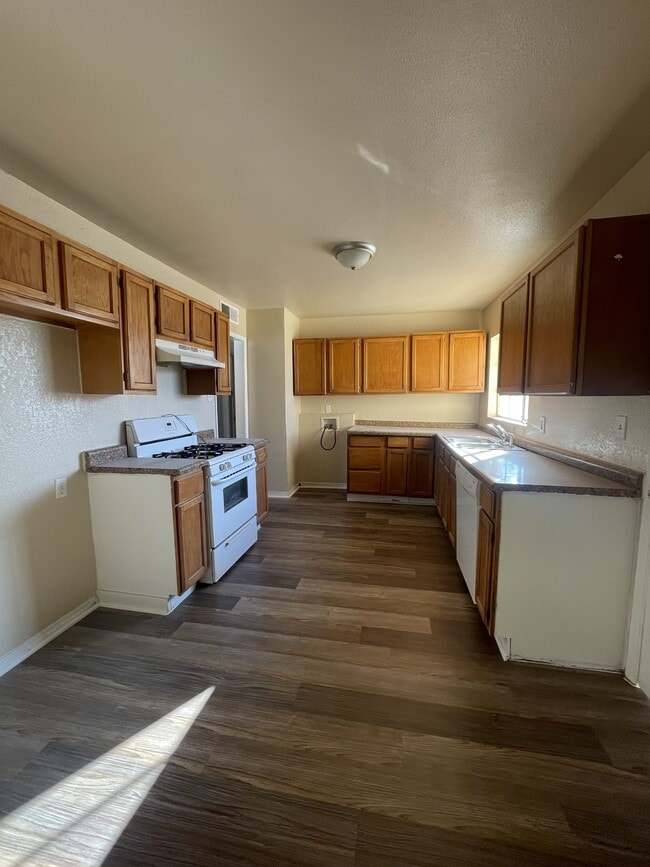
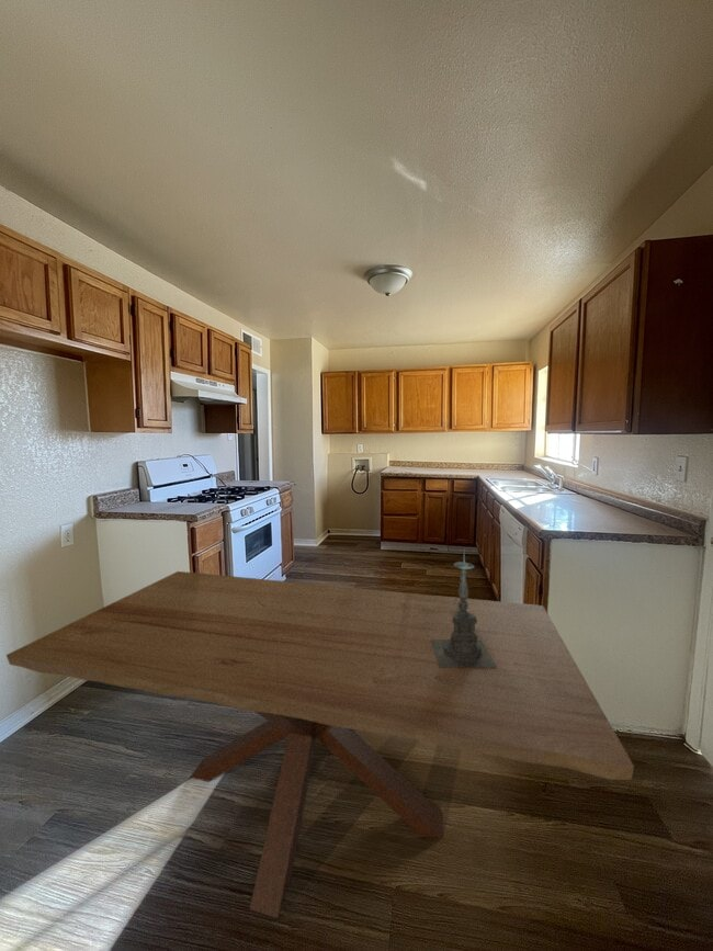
+ candle holder [430,548,497,668]
+ dining table [5,570,635,919]
